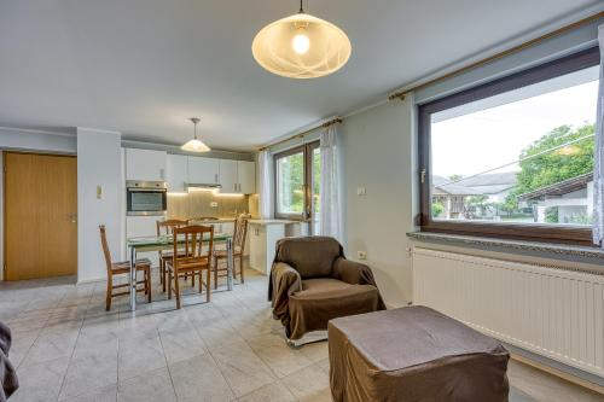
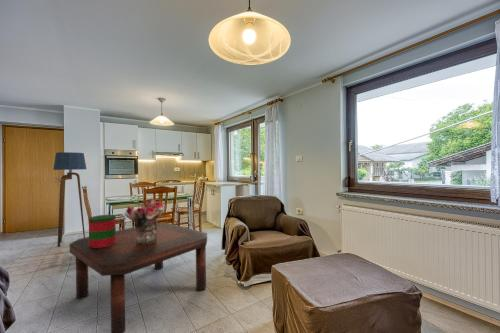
+ bouquet [123,197,165,245]
+ decorative container [88,214,117,248]
+ floor lamp [52,151,87,248]
+ coffee table [69,222,208,333]
